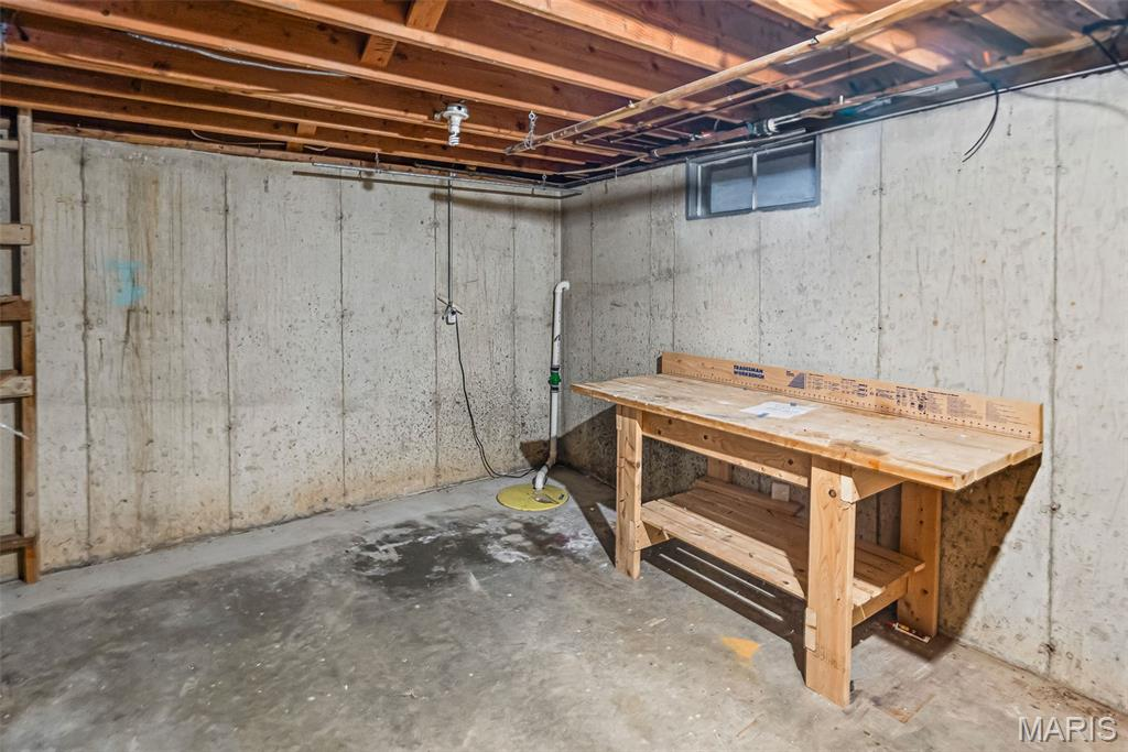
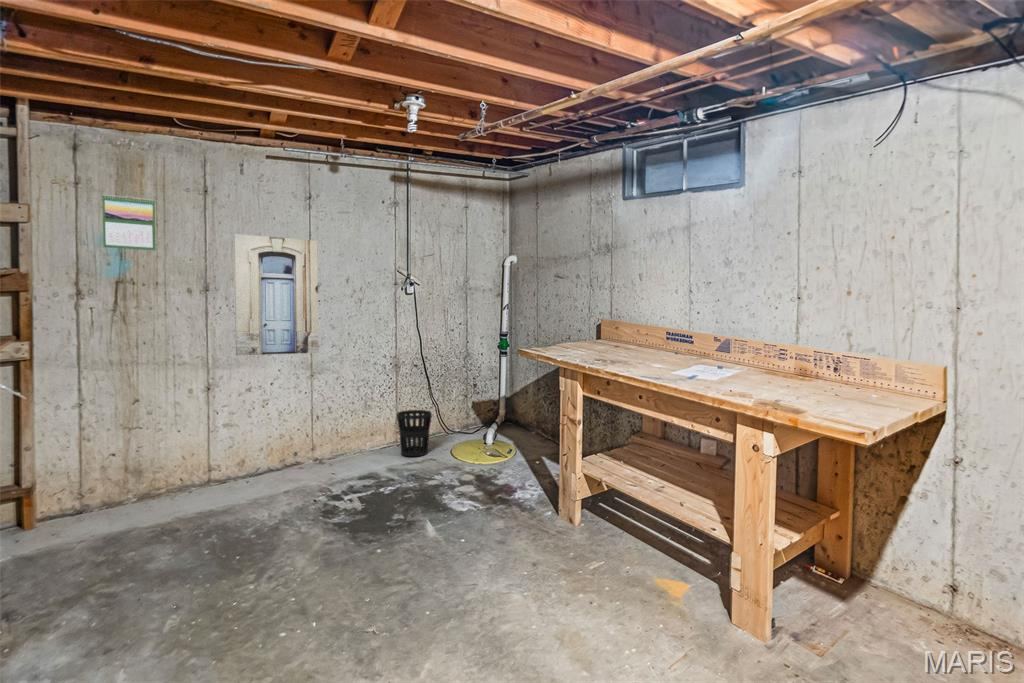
+ wall art [233,233,320,356]
+ wastebasket [396,409,433,457]
+ calendar [101,193,157,251]
